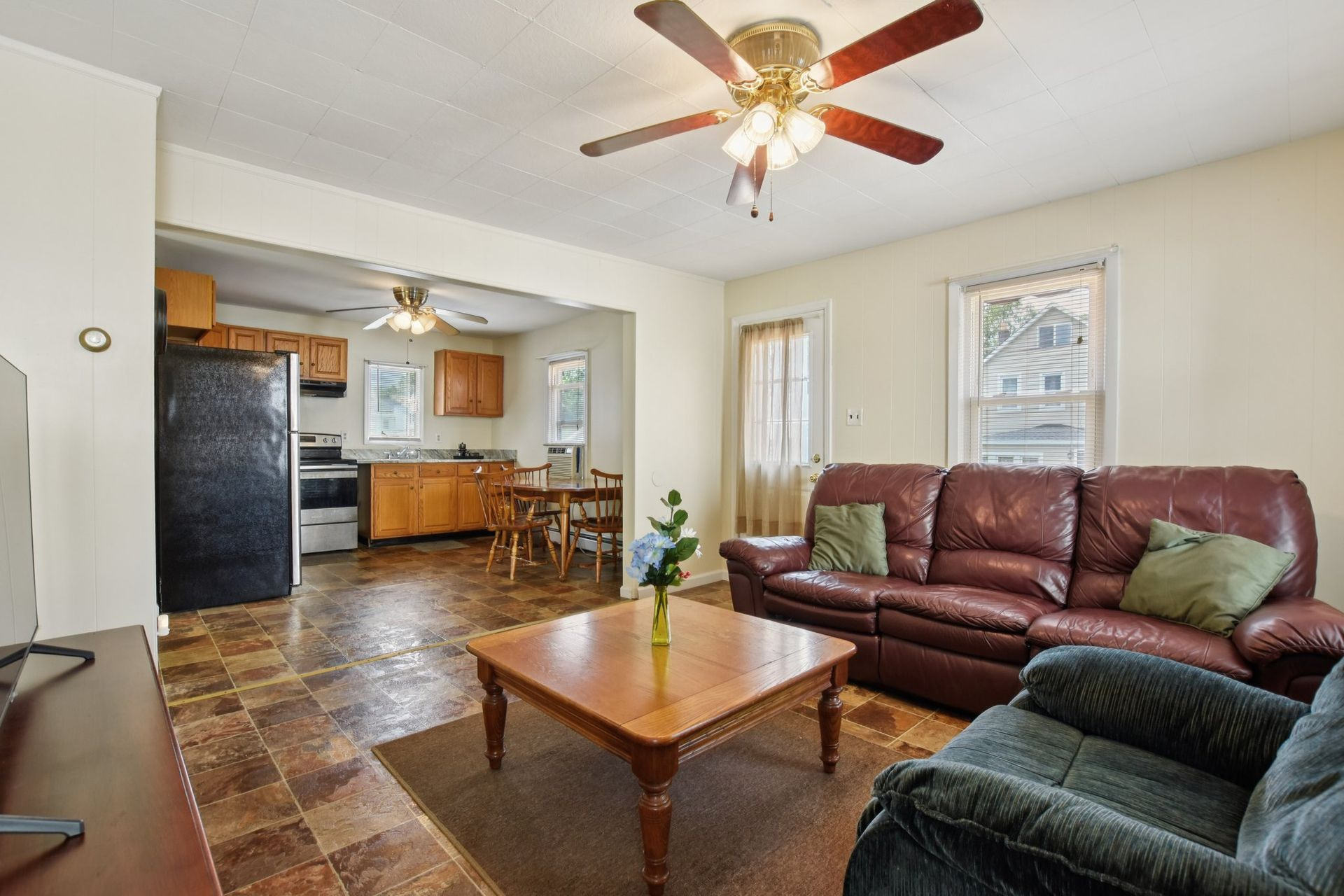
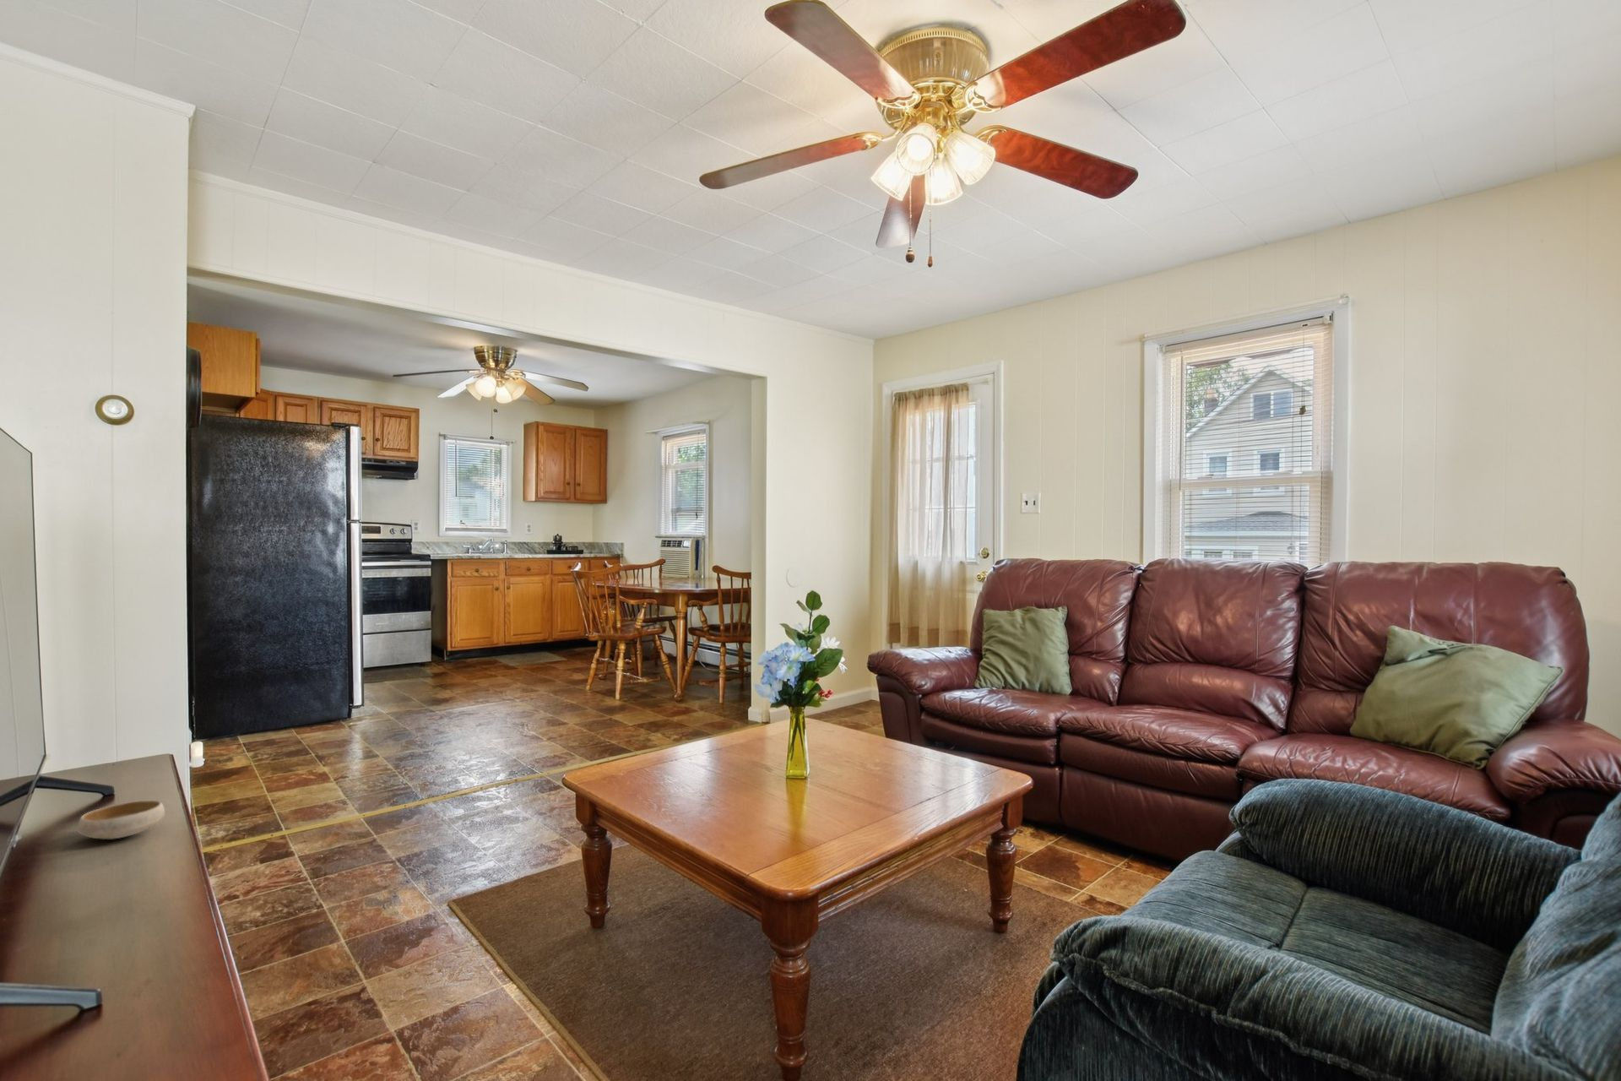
+ bowl [77,800,165,840]
